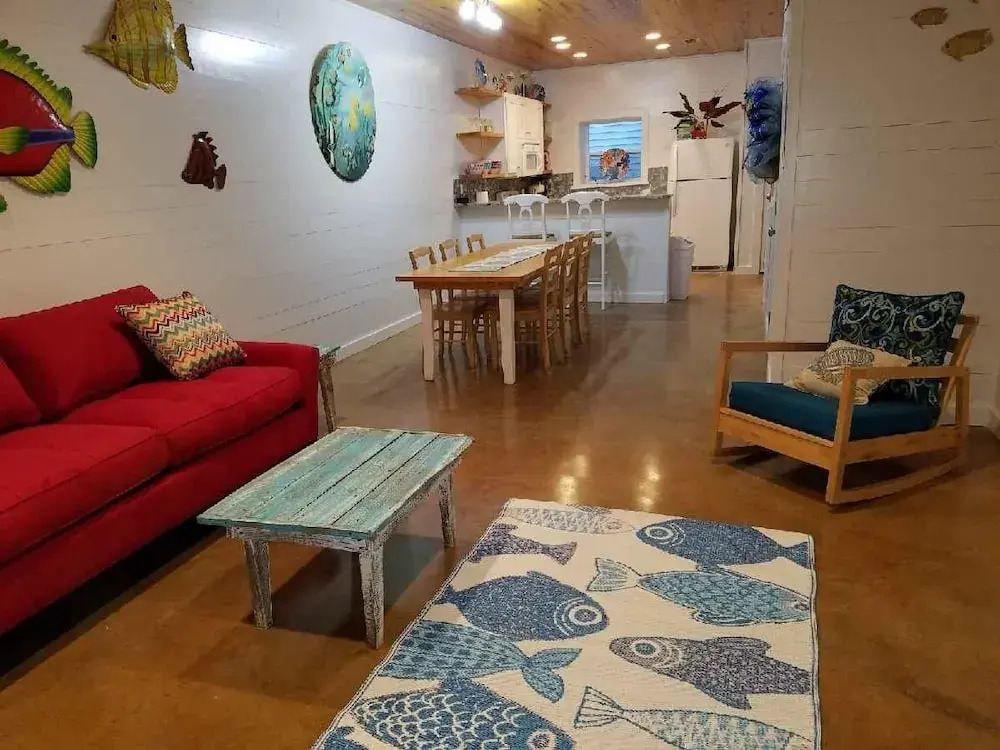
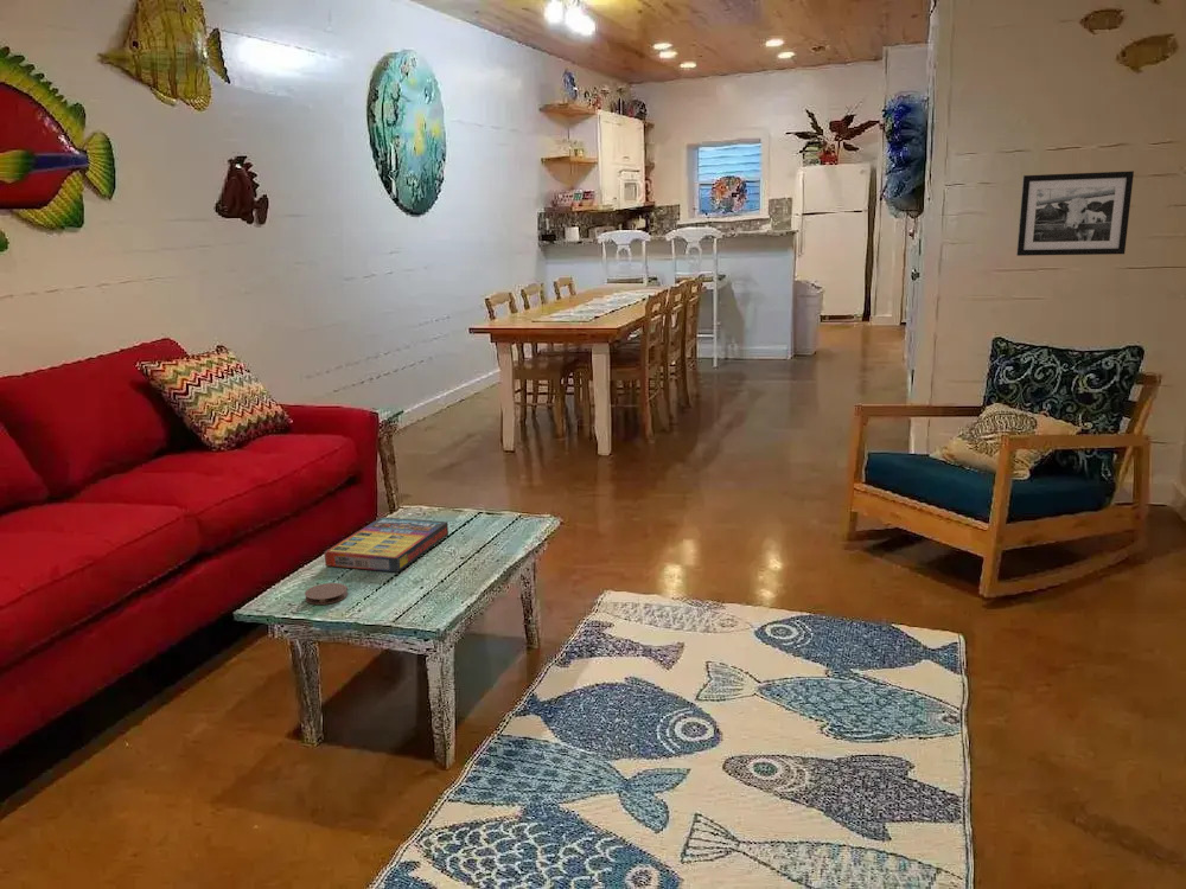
+ coaster [304,582,349,606]
+ picture frame [1015,170,1135,257]
+ game compilation box [323,516,449,574]
